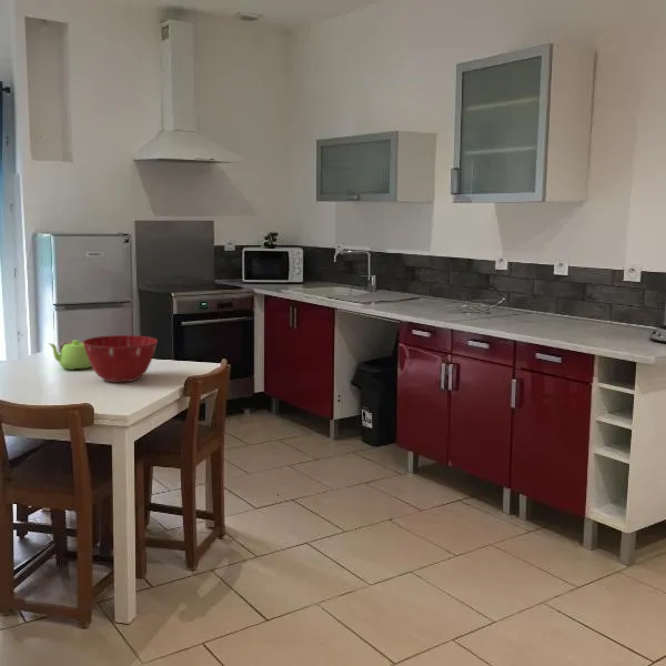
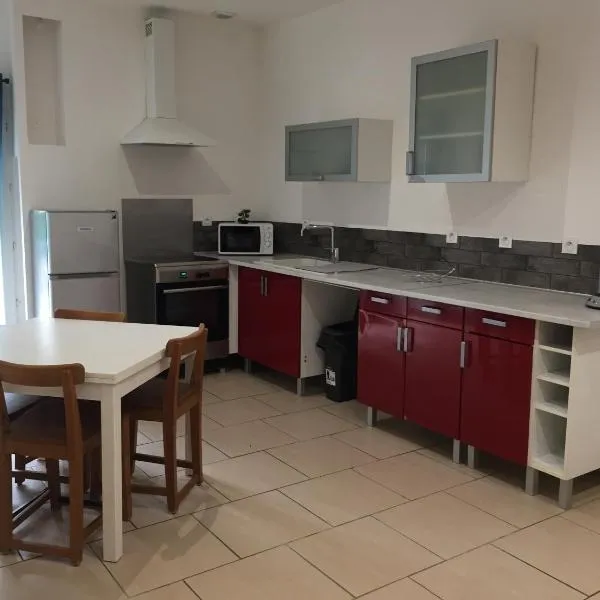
- teapot [47,339,92,371]
- mixing bowl [81,334,159,383]
